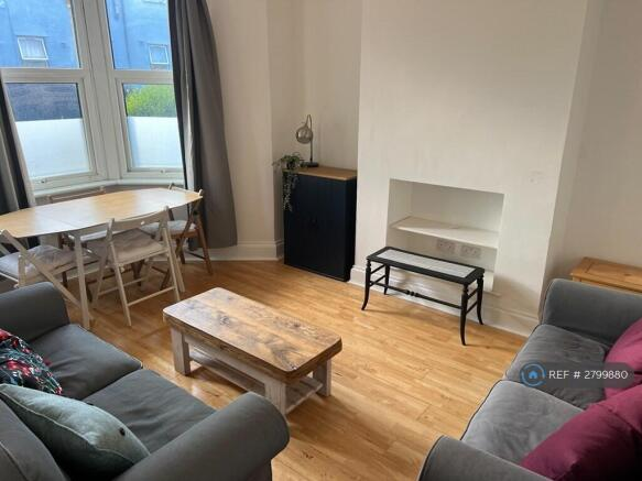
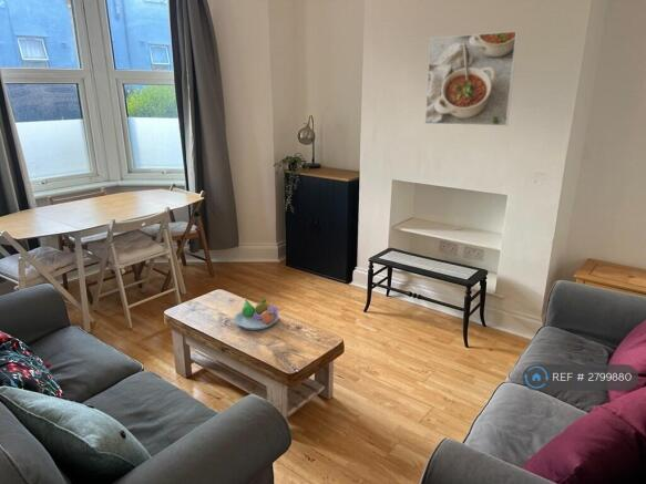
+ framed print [424,30,520,127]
+ fruit bowl [233,299,279,331]
